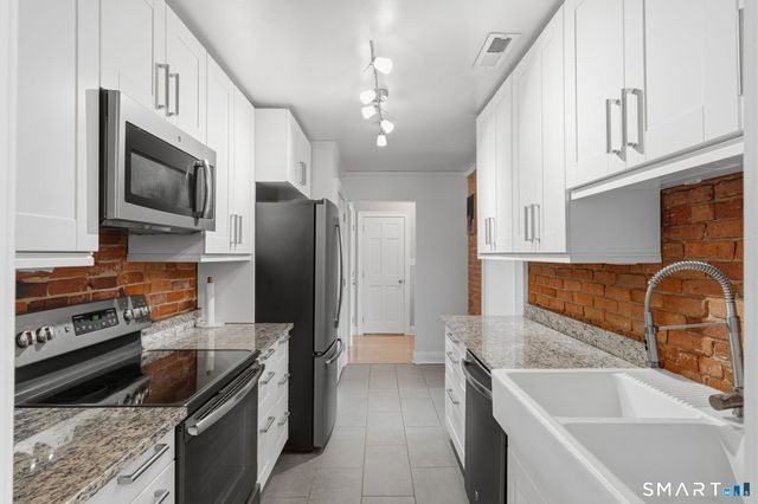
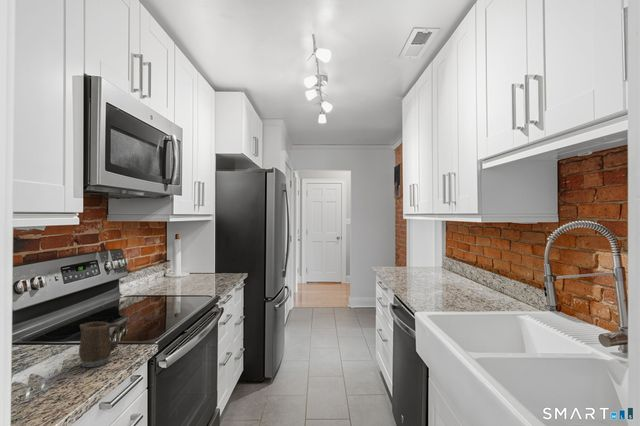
+ mug [78,321,120,368]
